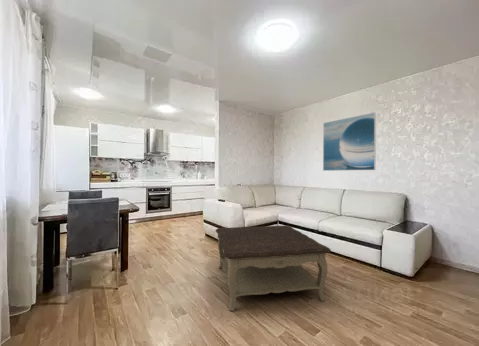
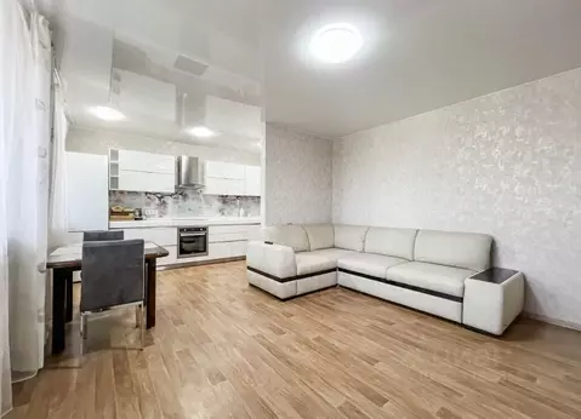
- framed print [322,111,377,172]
- coffee table [215,224,332,312]
